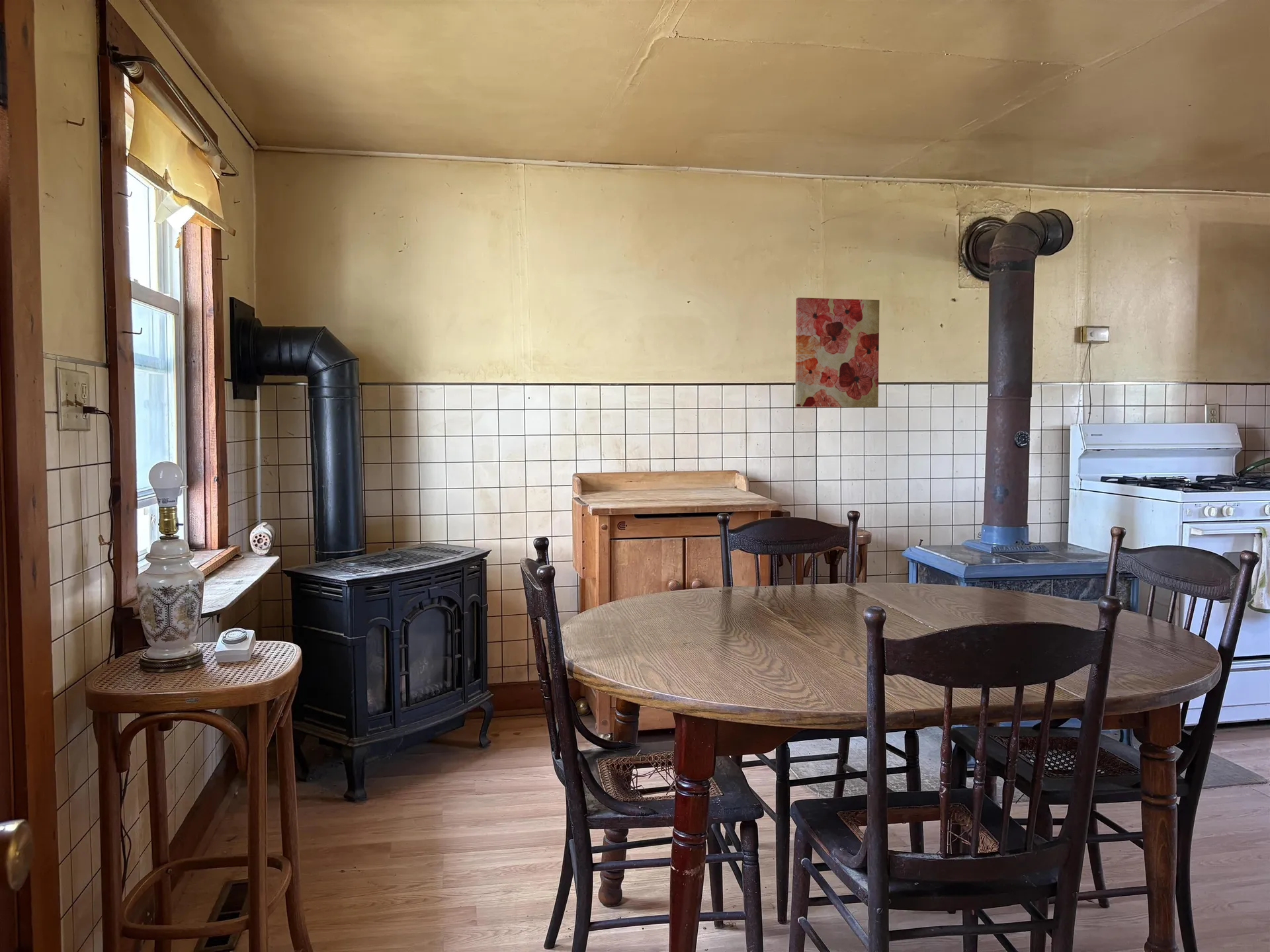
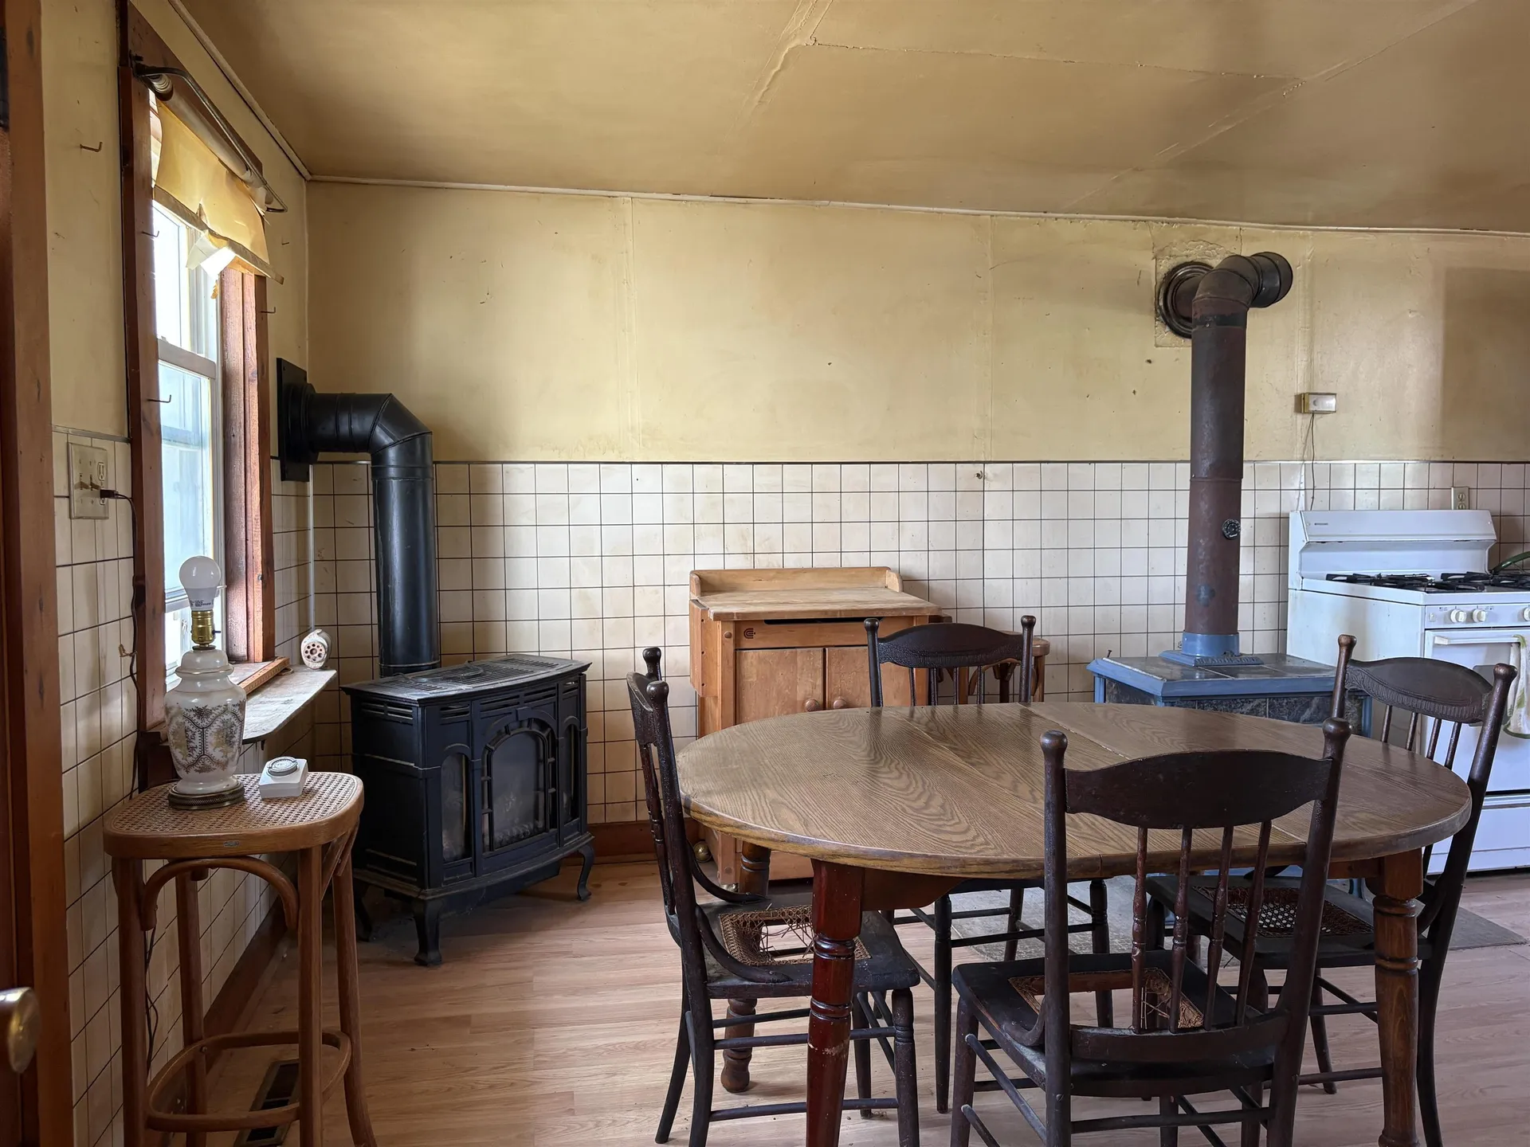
- wall art [794,297,880,408]
